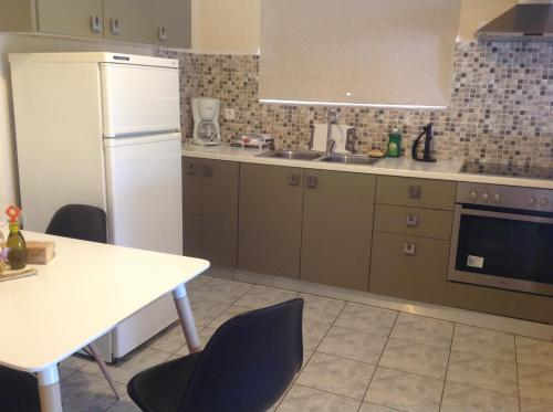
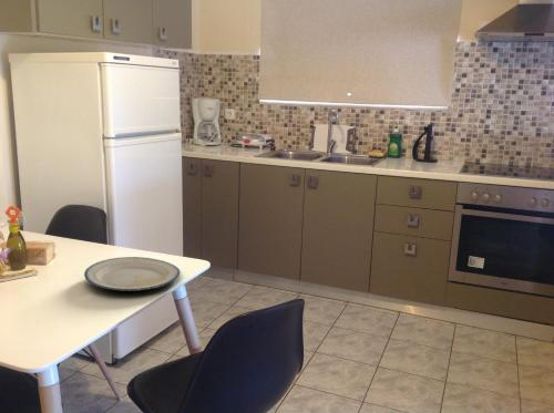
+ plate [83,256,181,292]
